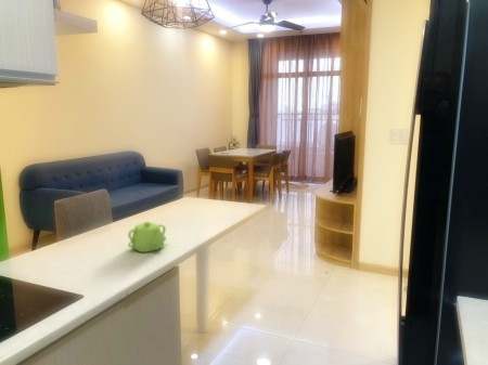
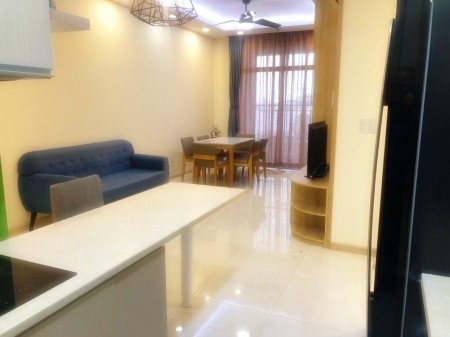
- teapot [127,221,167,253]
